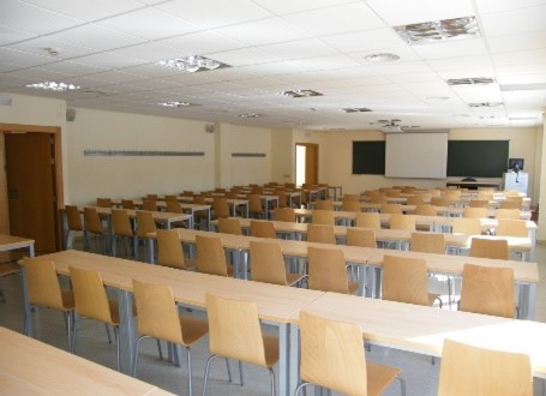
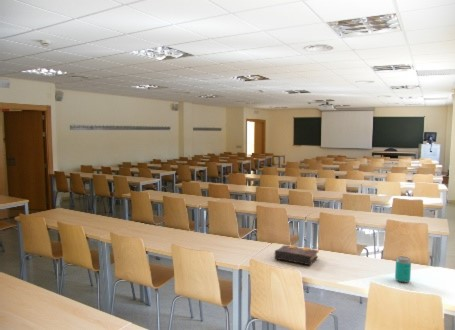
+ book [273,244,320,266]
+ beverage can [394,255,412,284]
